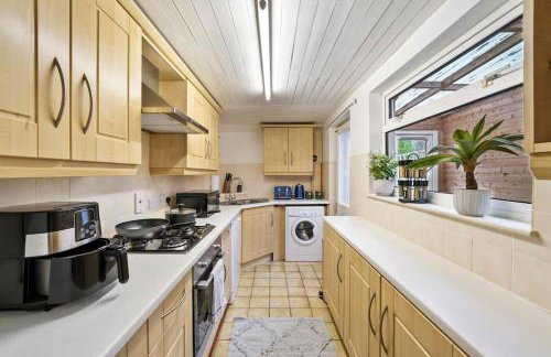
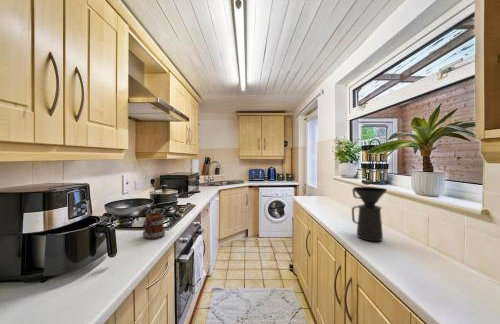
+ mug [141,212,166,240]
+ coffee maker [351,186,388,242]
